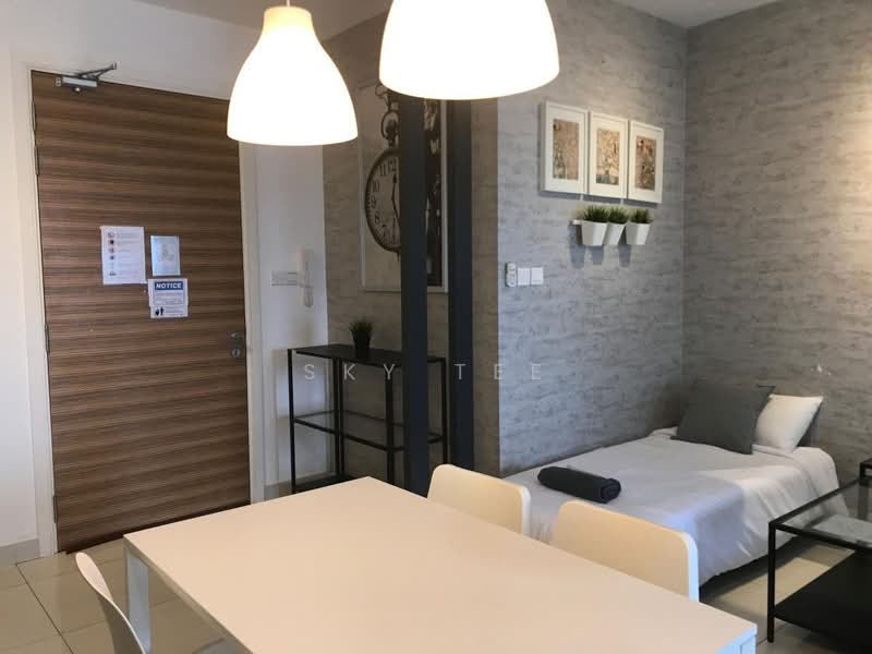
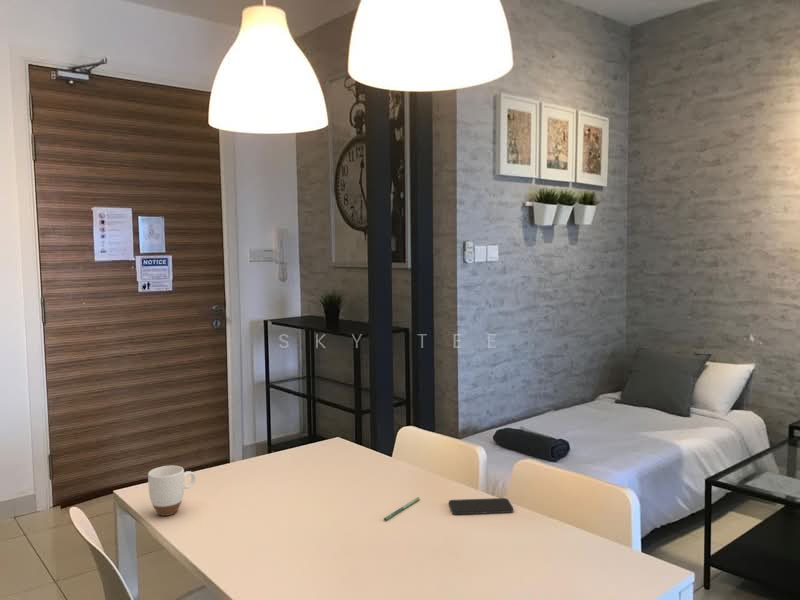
+ mug [147,465,197,517]
+ pen [383,496,421,522]
+ smartphone [448,497,514,515]
